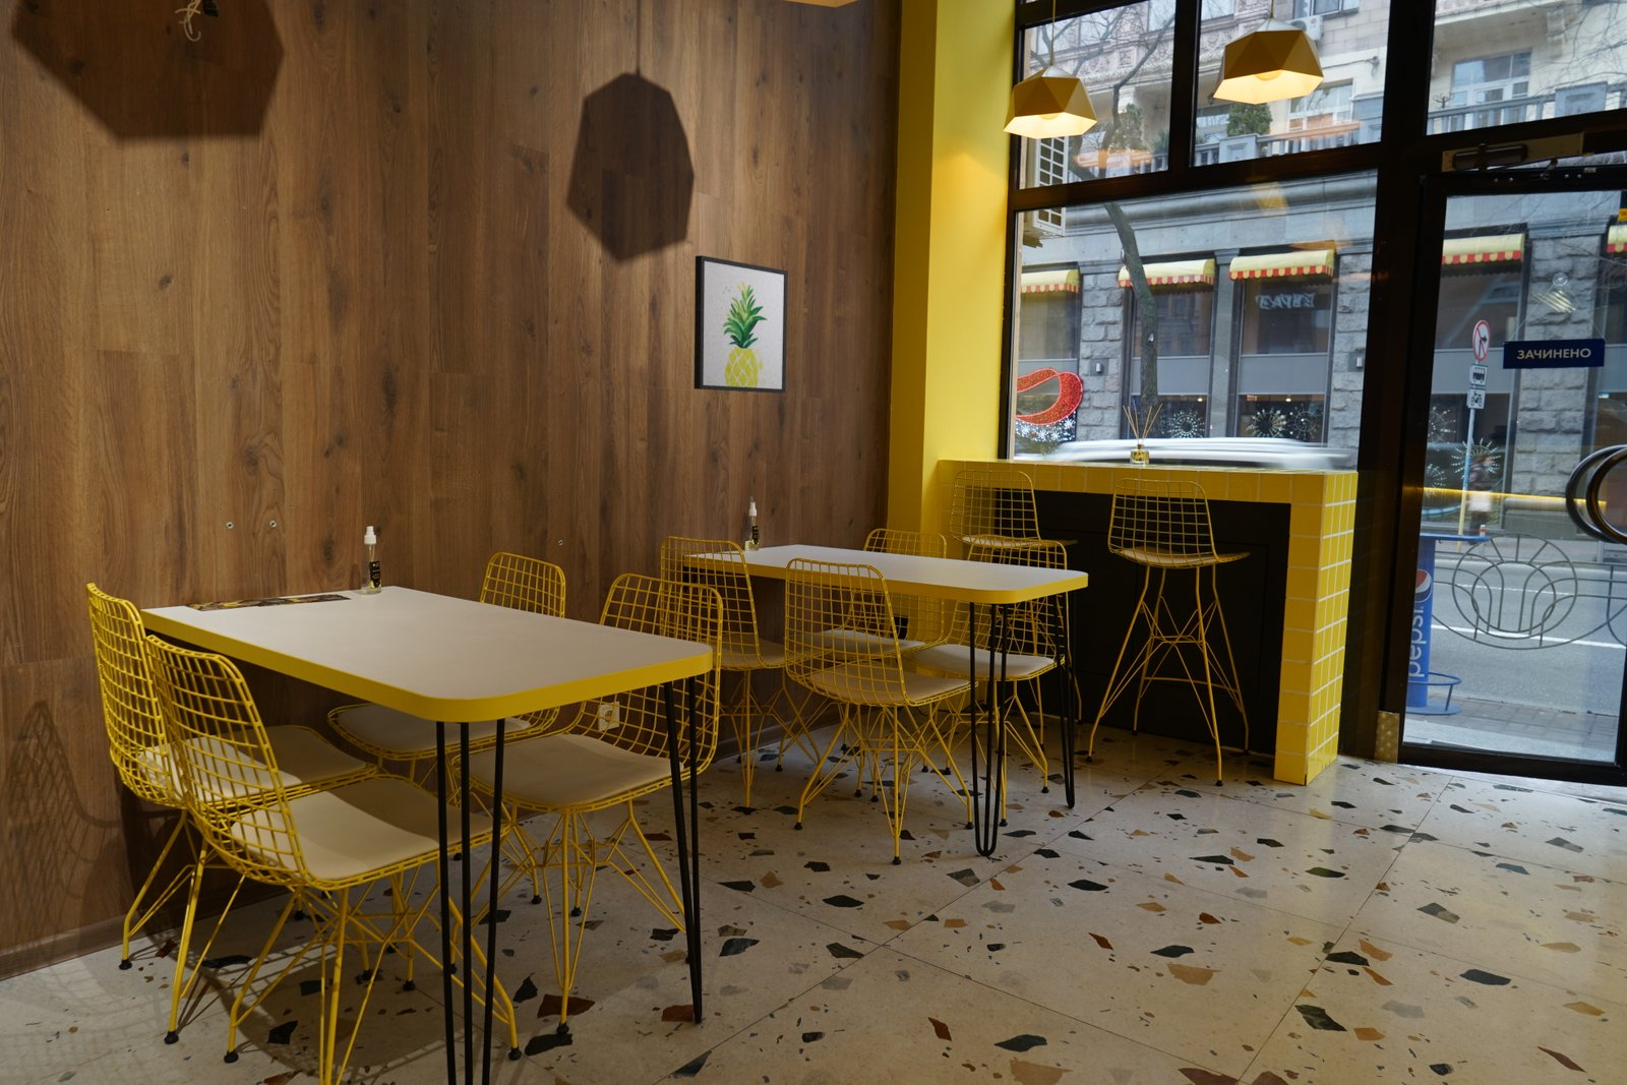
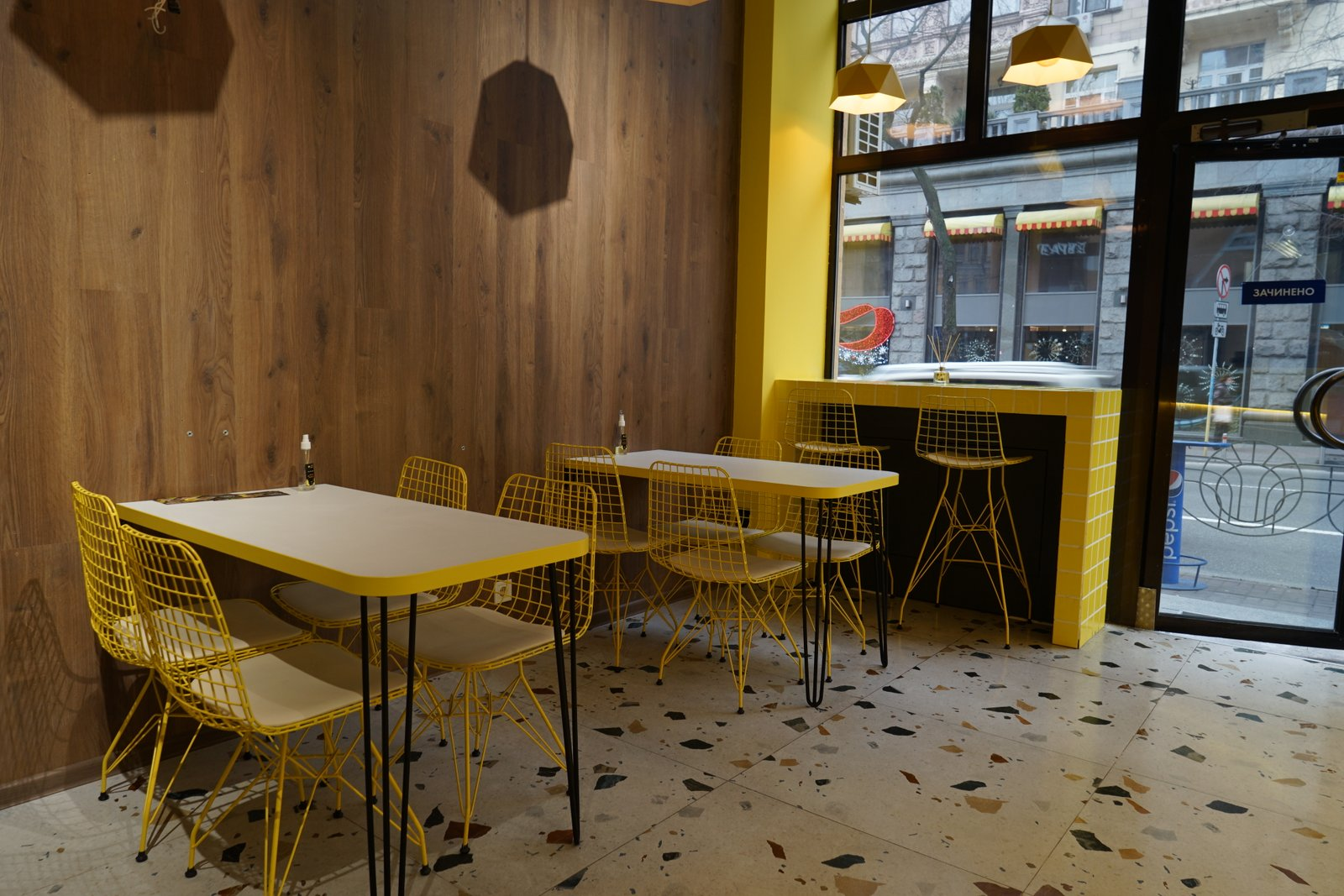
- wall art [694,254,789,395]
